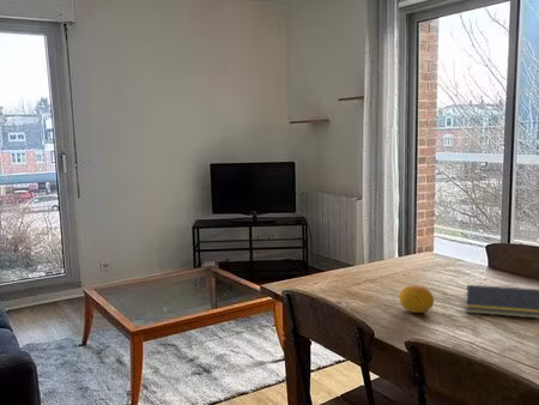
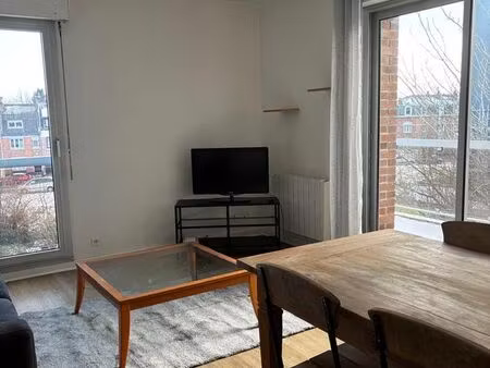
- notepad [464,284,539,320]
- fruit [398,284,435,314]
